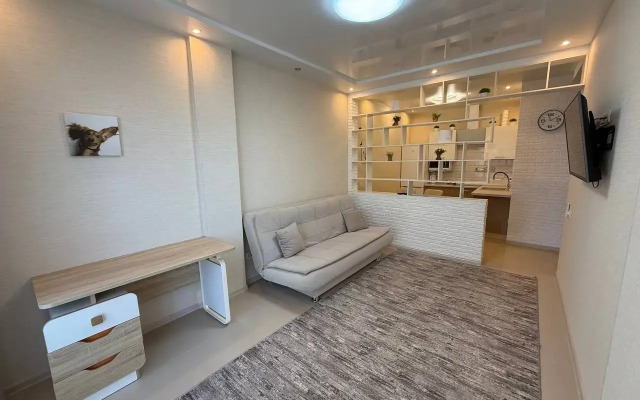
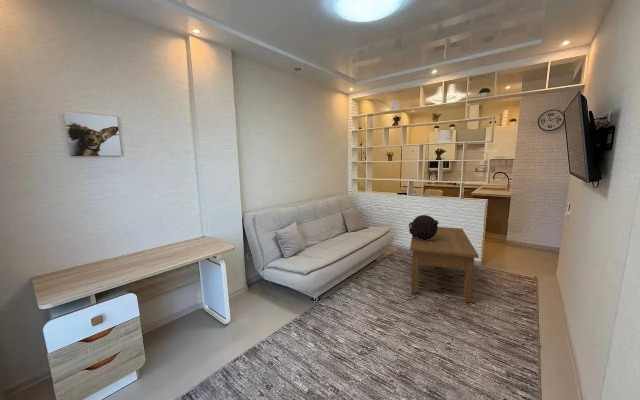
+ coffee table [409,226,480,303]
+ decorative sphere [408,214,440,240]
